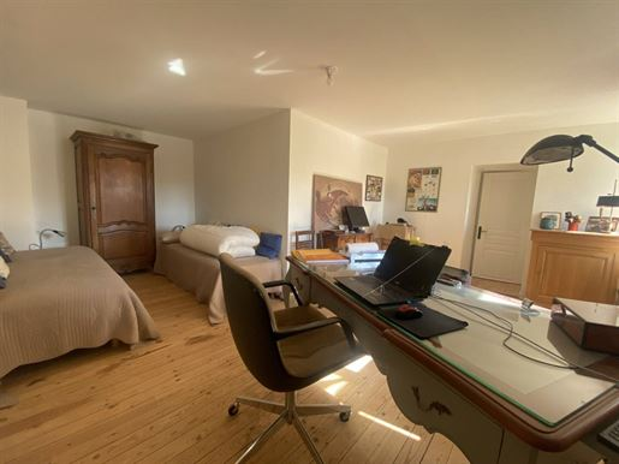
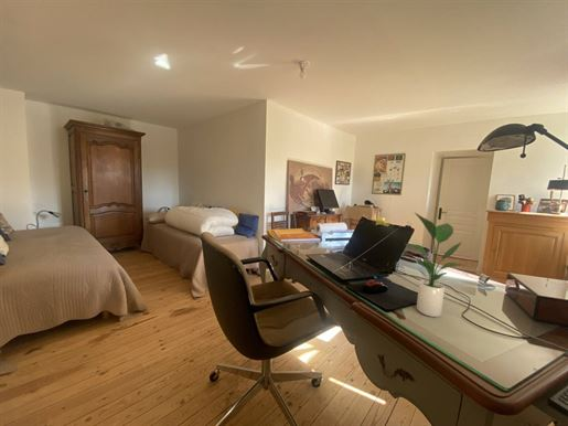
+ potted plant [405,212,469,318]
